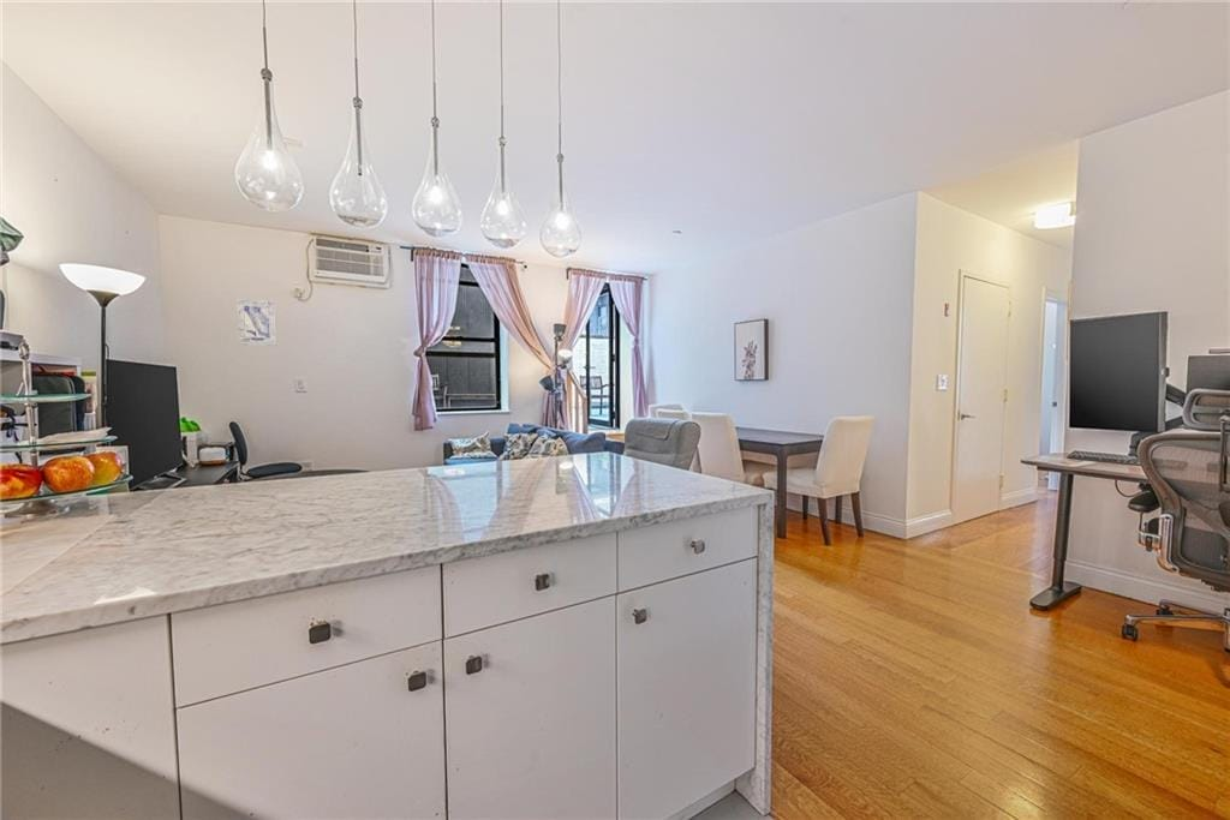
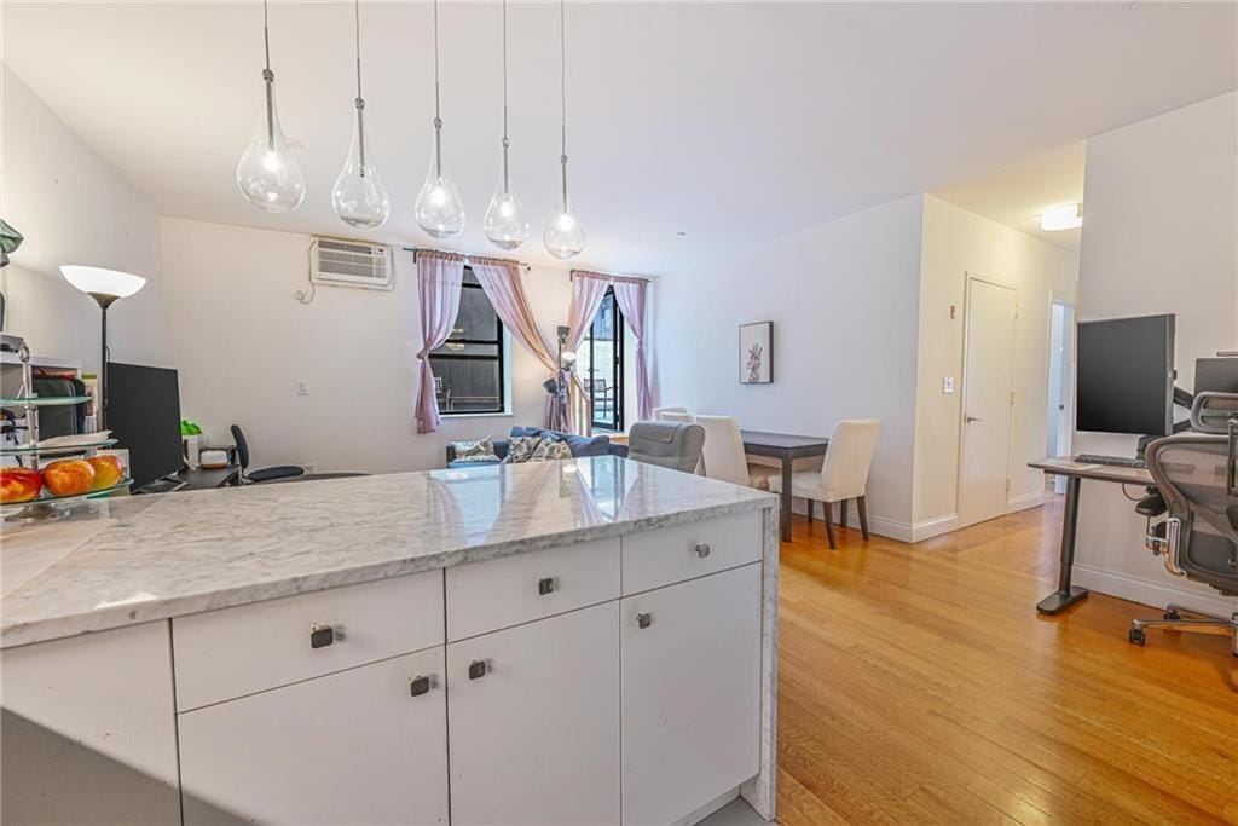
- wall art [237,298,277,347]
